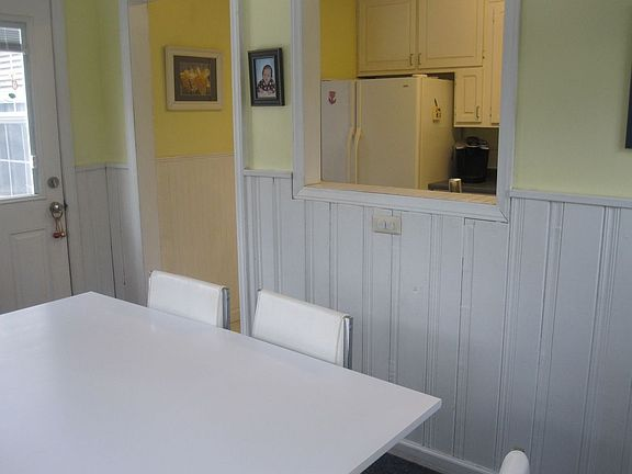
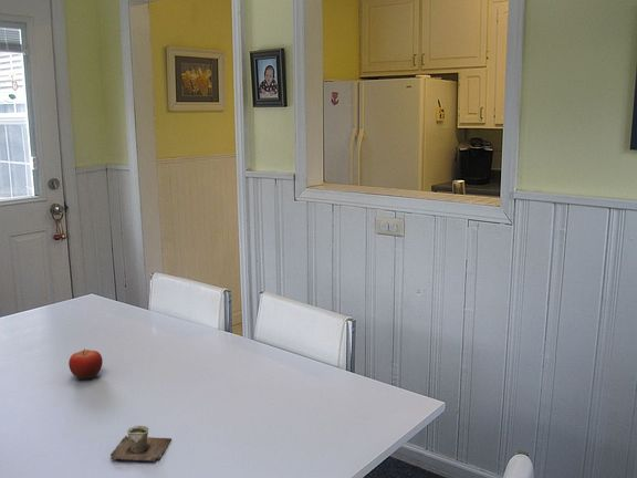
+ fruit [67,347,104,381]
+ cup [109,425,173,463]
